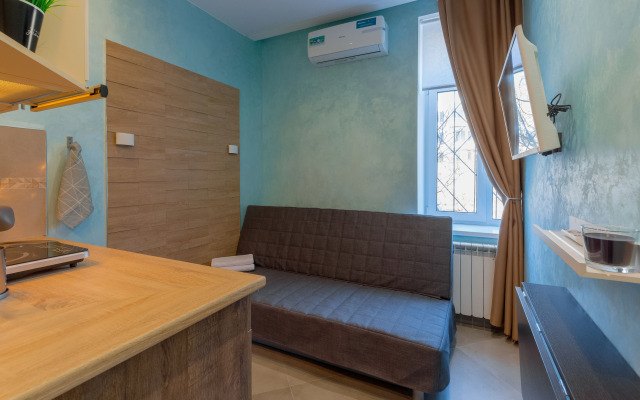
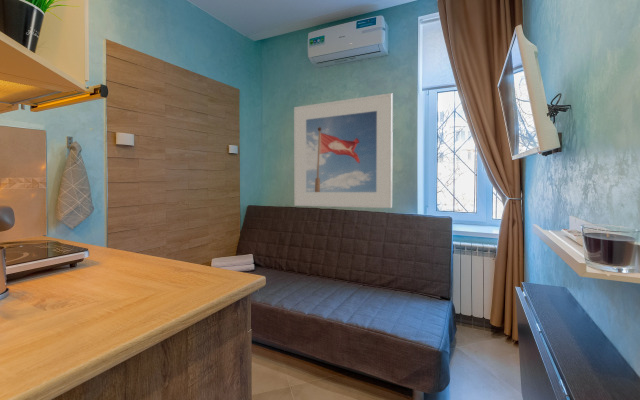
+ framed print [293,92,394,209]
